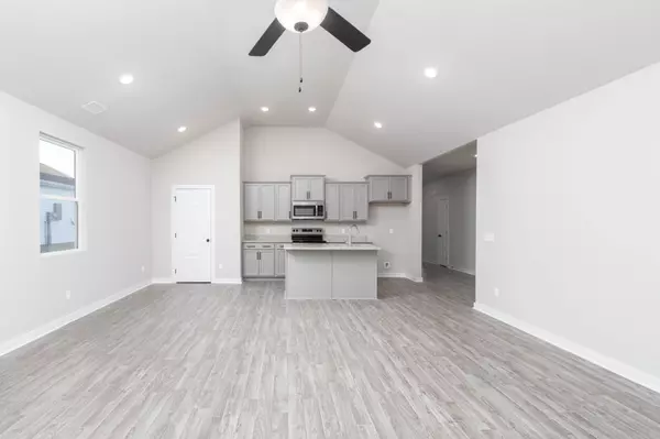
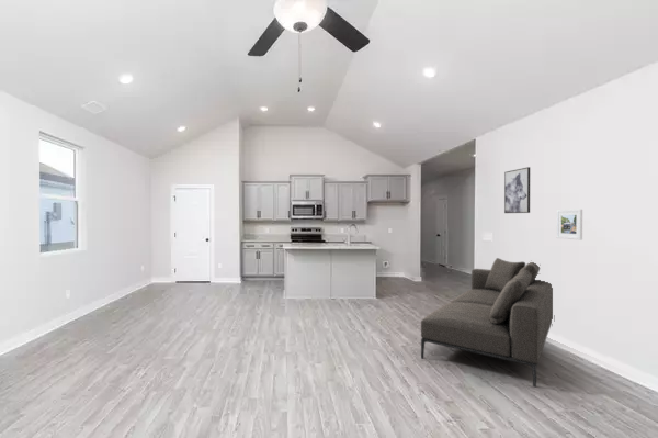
+ wall art [503,166,531,214]
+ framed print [556,209,583,242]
+ sofa [420,257,554,389]
